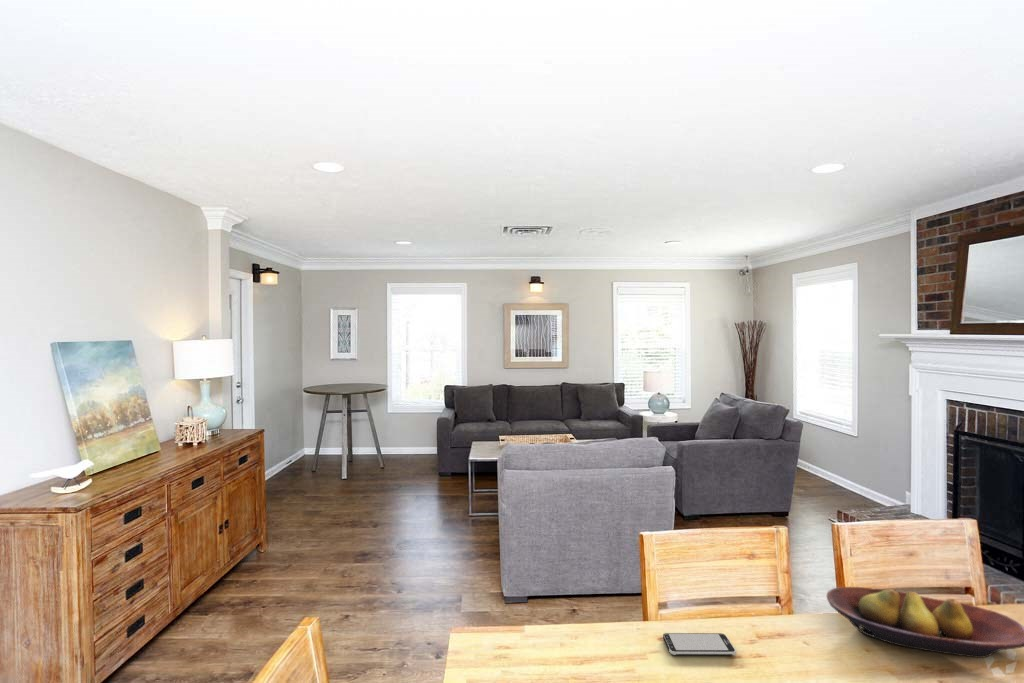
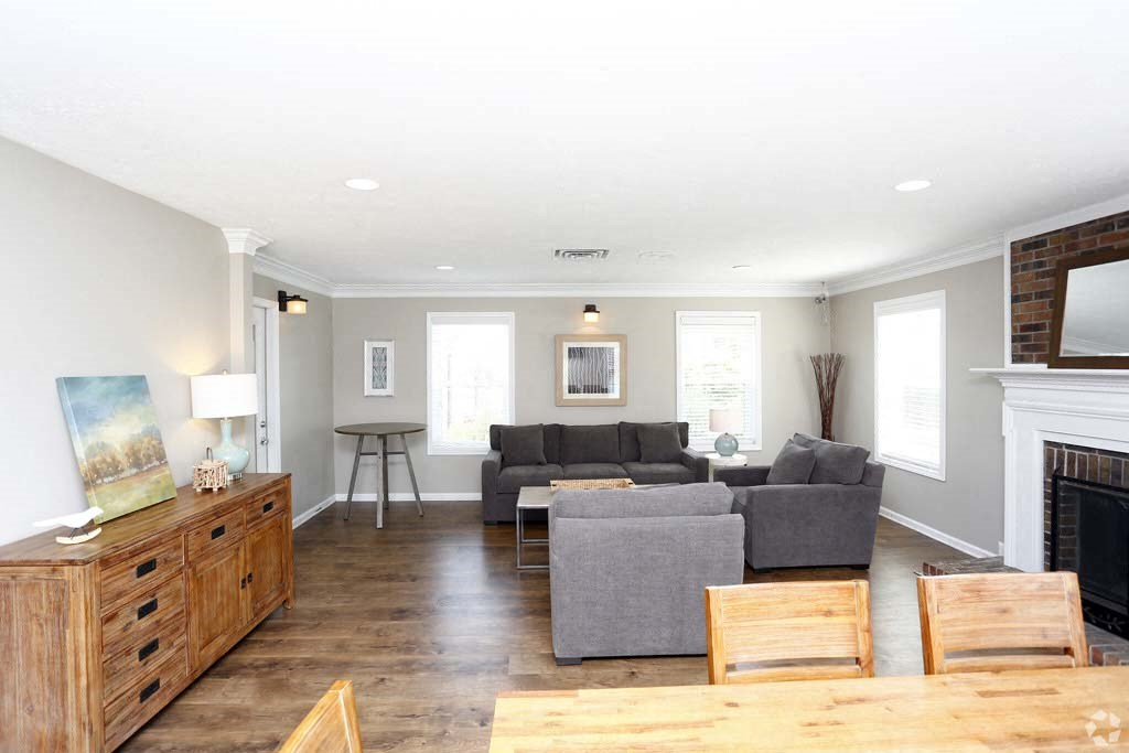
- smartphone [662,632,737,656]
- fruit bowl [826,586,1024,659]
